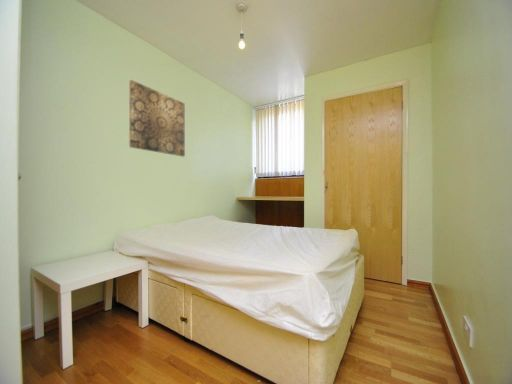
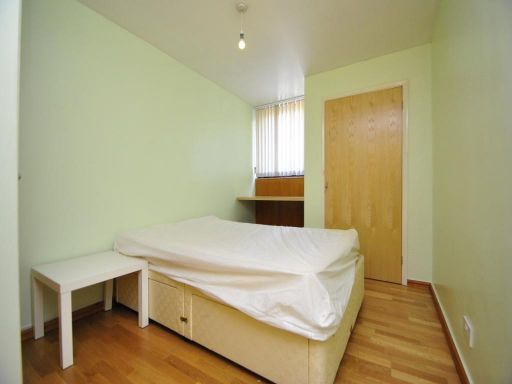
- wall art [128,79,186,158]
